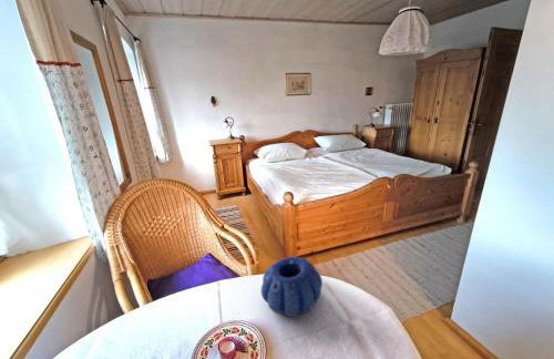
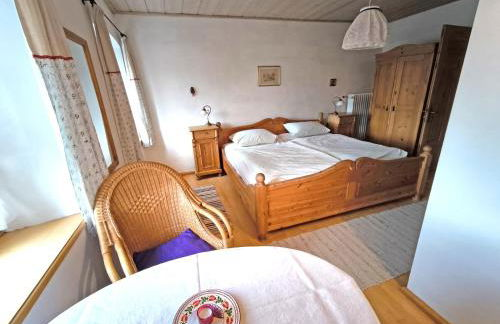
- decorative bowl [260,255,324,318]
